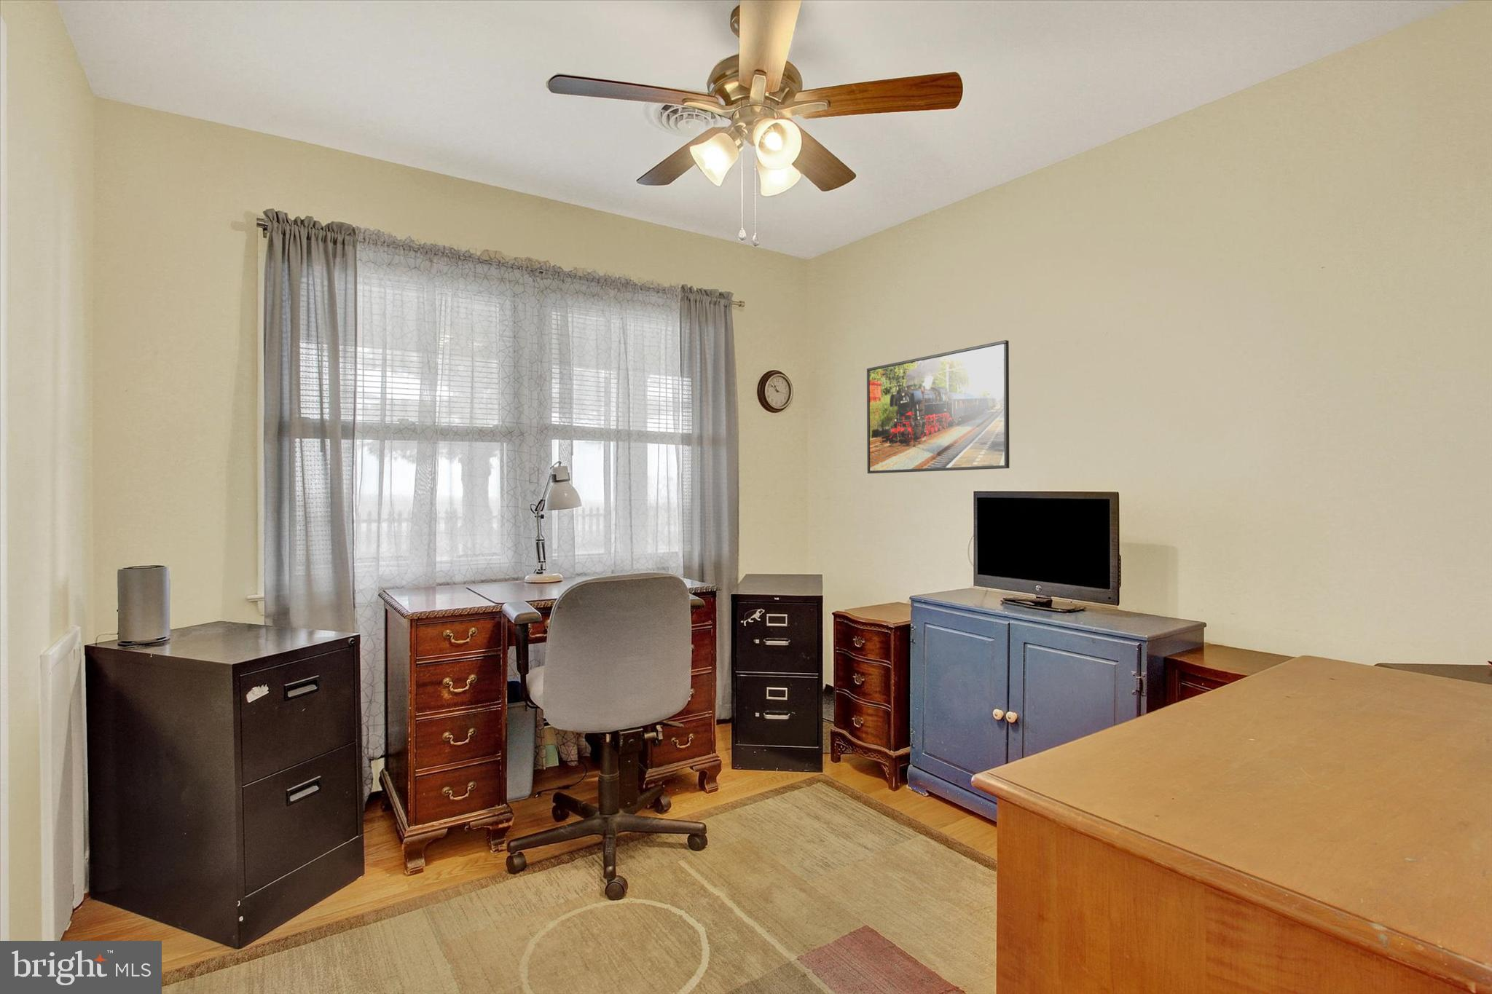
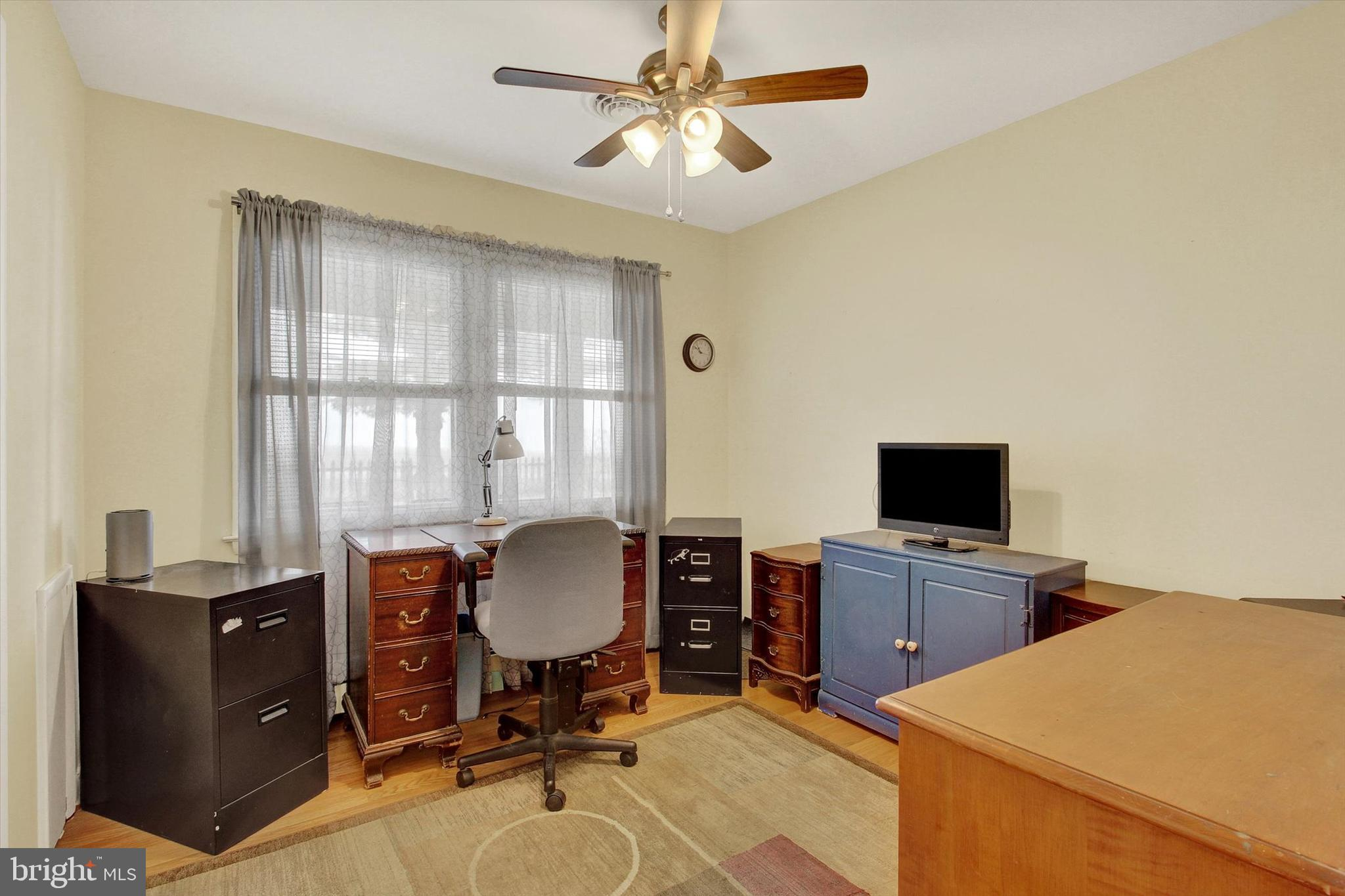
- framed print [866,339,1011,474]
